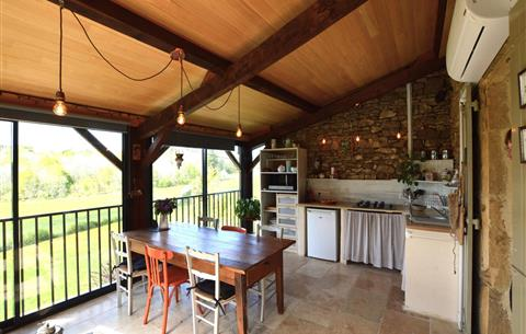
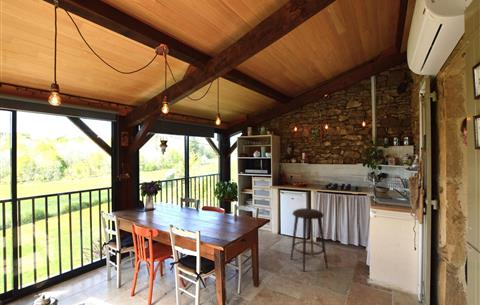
+ stool [290,207,329,272]
